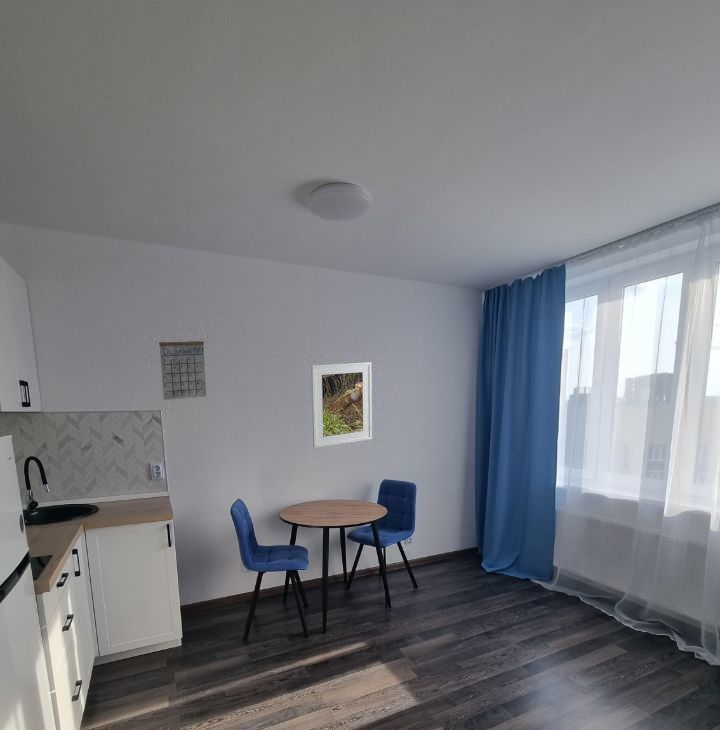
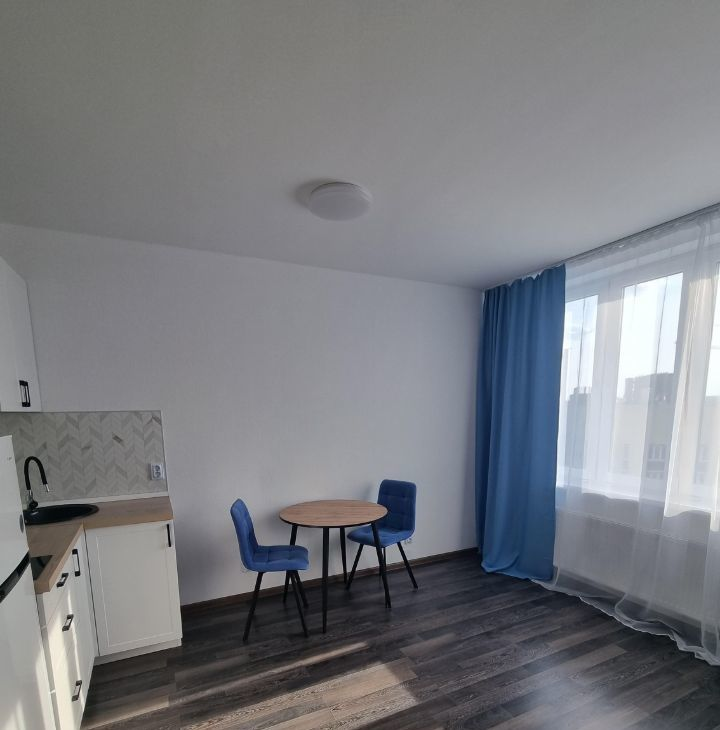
- calendar [158,327,207,401]
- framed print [310,361,373,449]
